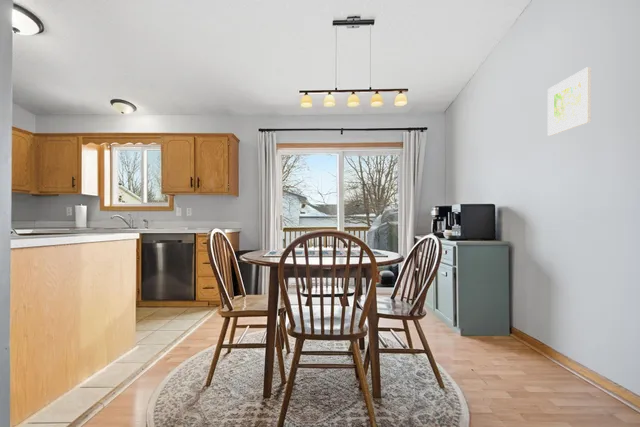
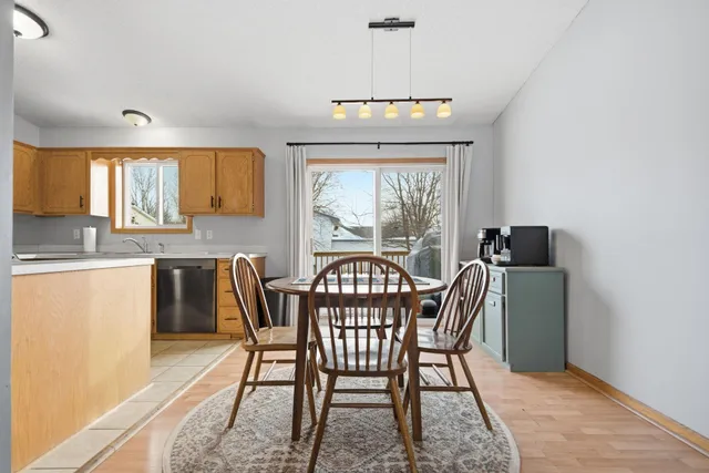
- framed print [547,66,592,137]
